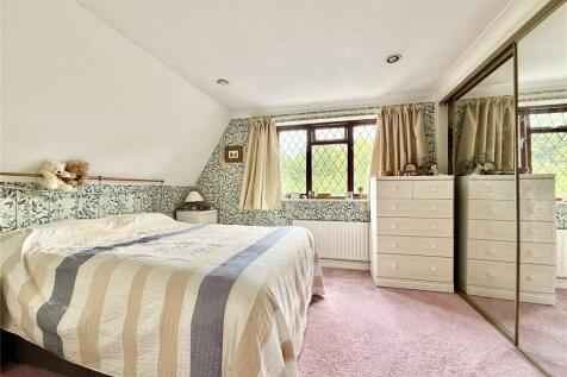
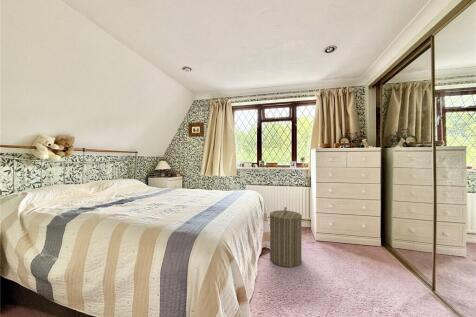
+ laundry hamper [269,206,303,268]
